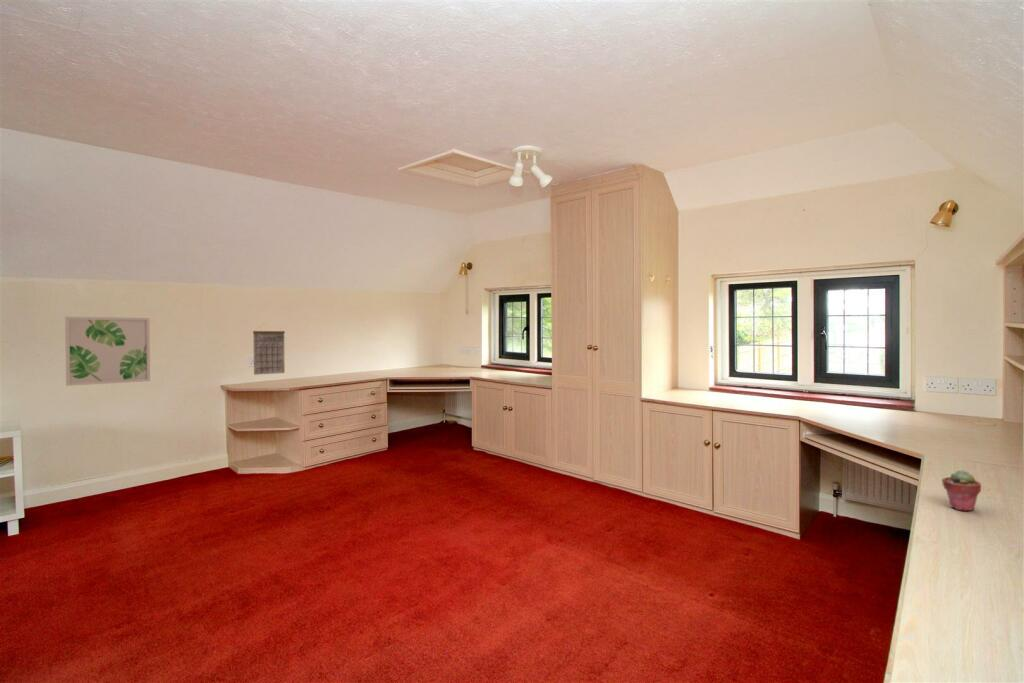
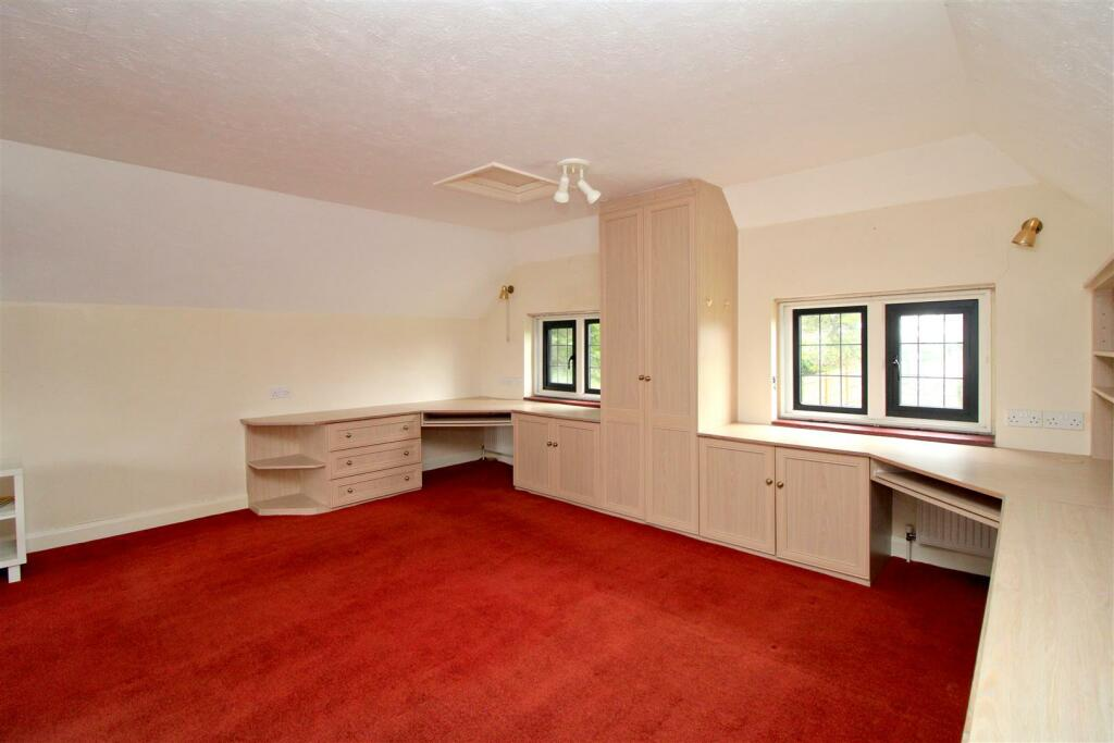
- potted succulent [941,469,982,512]
- calendar [252,323,286,376]
- wall art [64,316,151,387]
